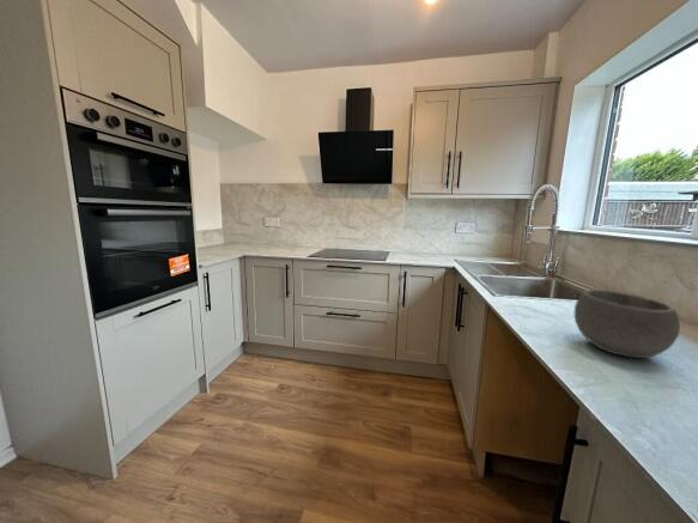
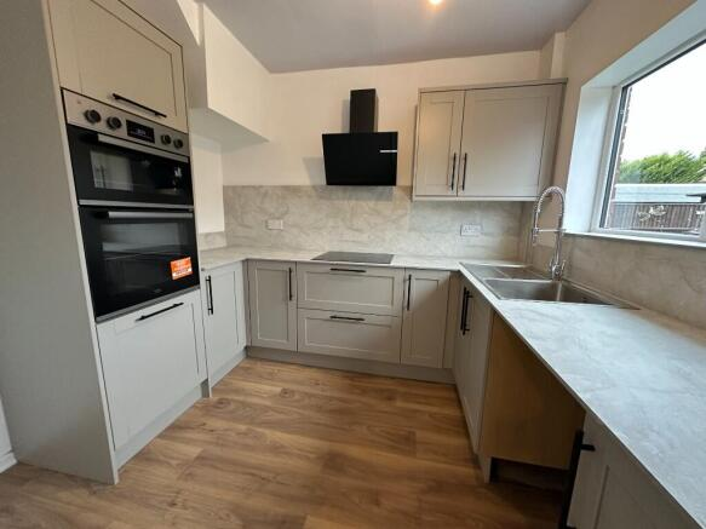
- bowl [573,288,681,359]
